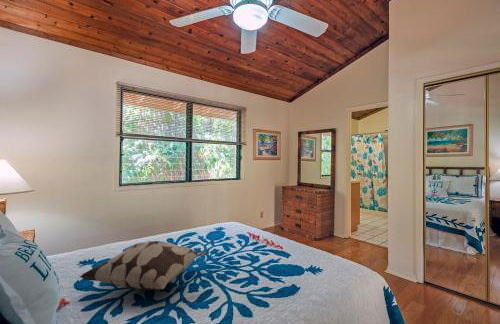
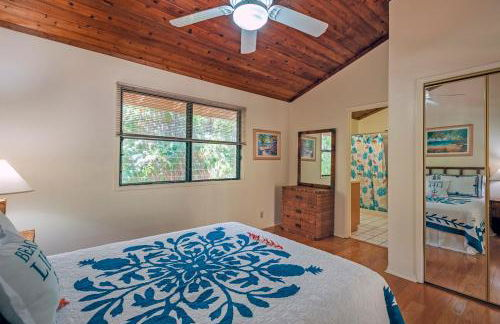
- decorative pillow [79,240,210,291]
